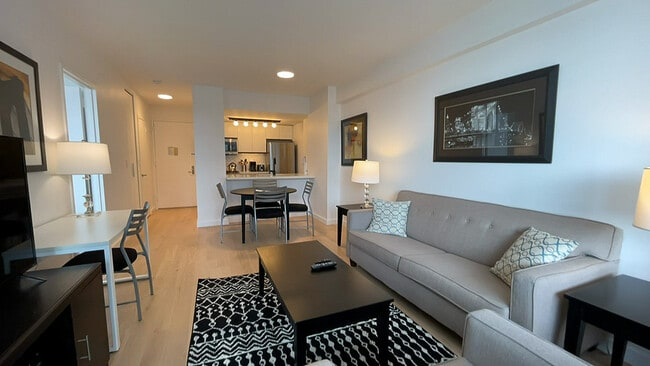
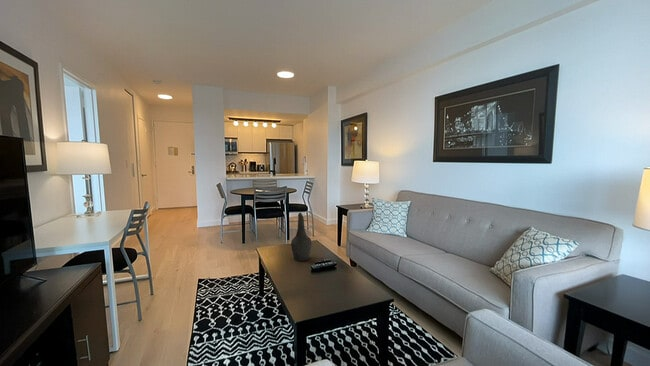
+ decorative vase [290,212,313,262]
